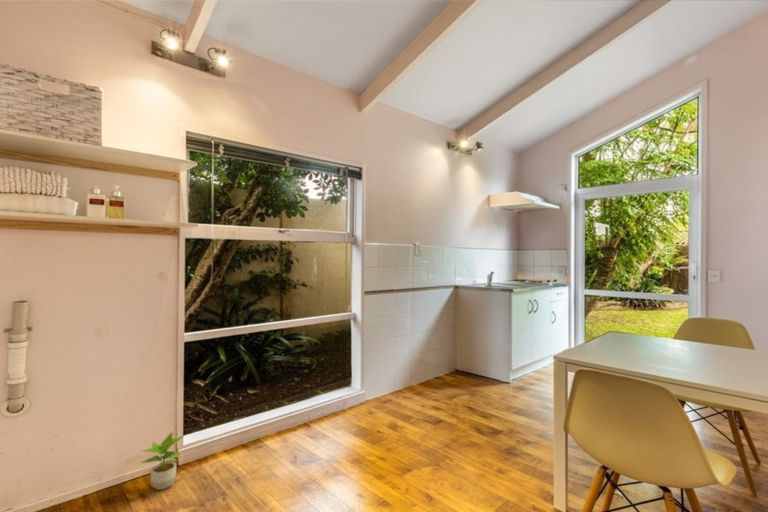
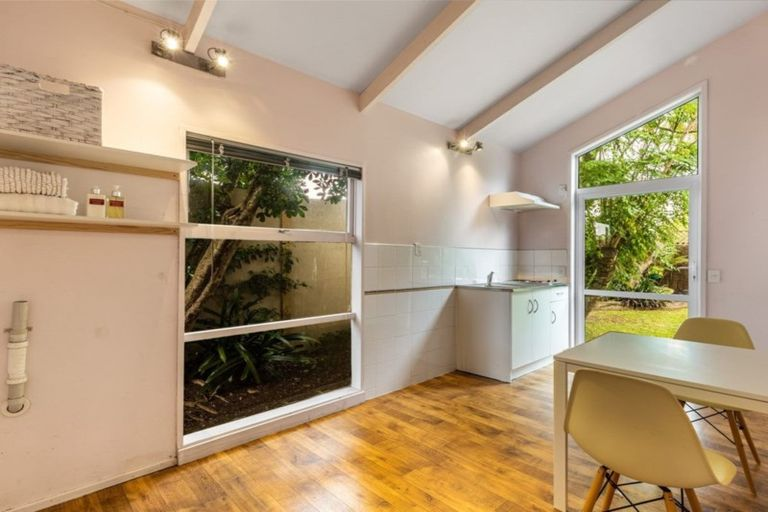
- potted plant [139,431,185,491]
